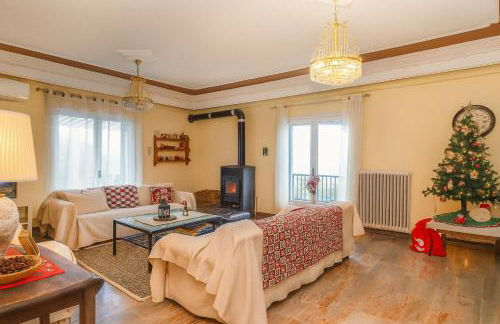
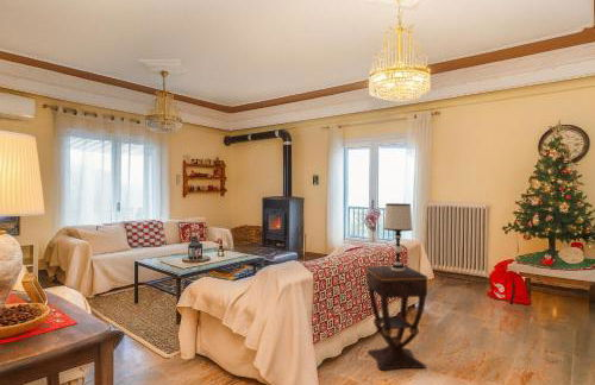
+ side table [365,265,430,372]
+ table lamp [383,202,413,271]
